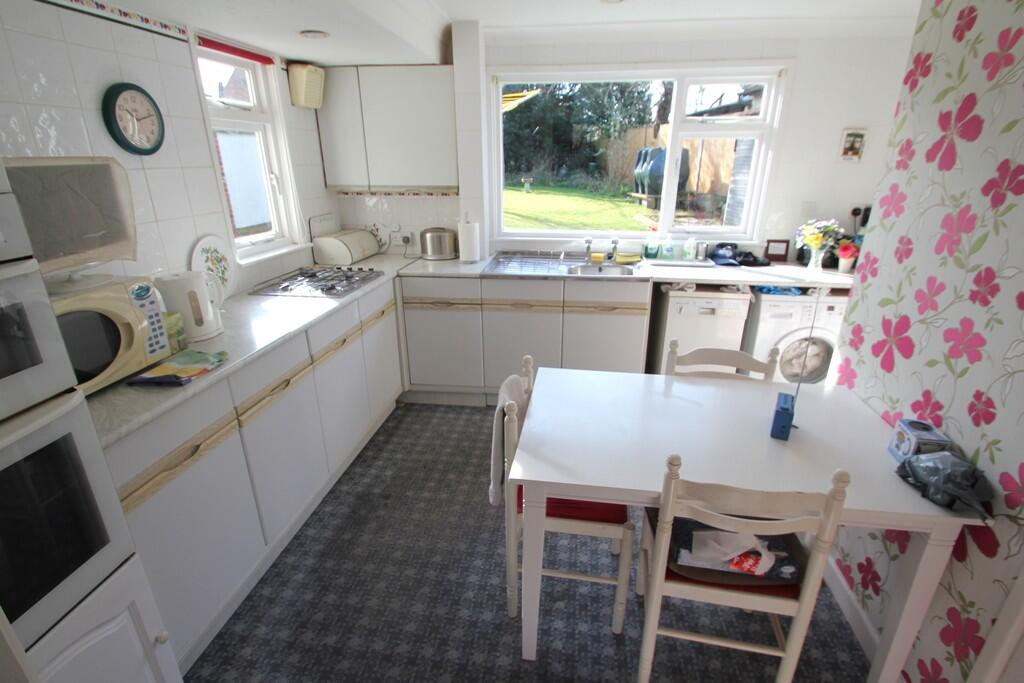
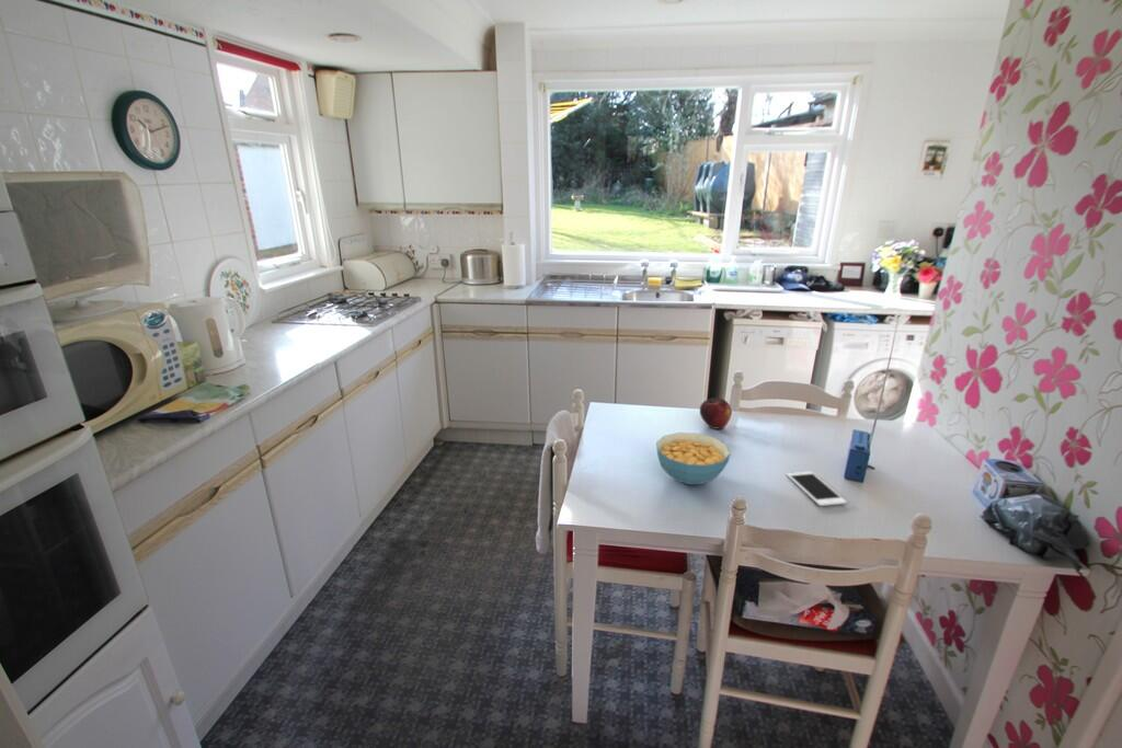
+ cereal bowl [655,431,732,485]
+ cell phone [786,471,848,507]
+ fruit [699,396,733,430]
